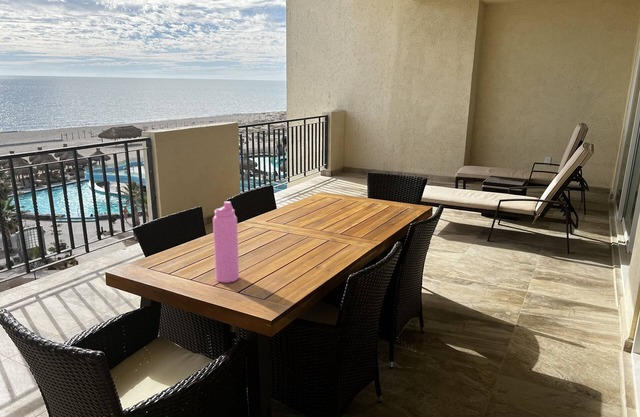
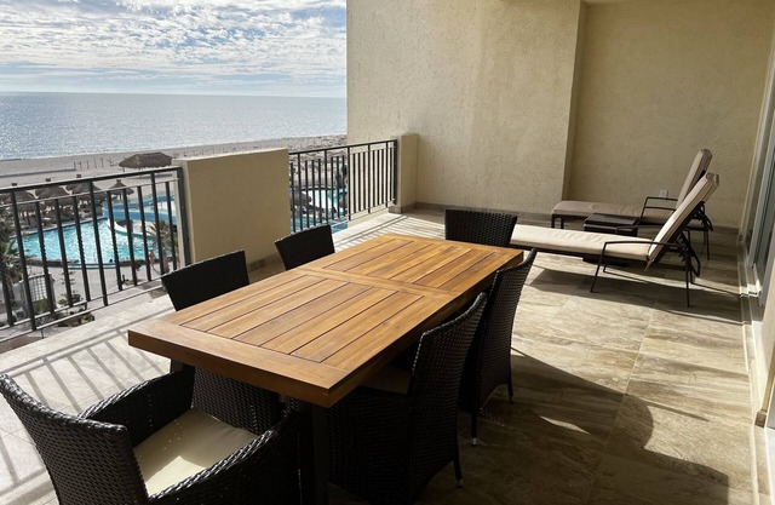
- water bottle [212,200,240,284]
